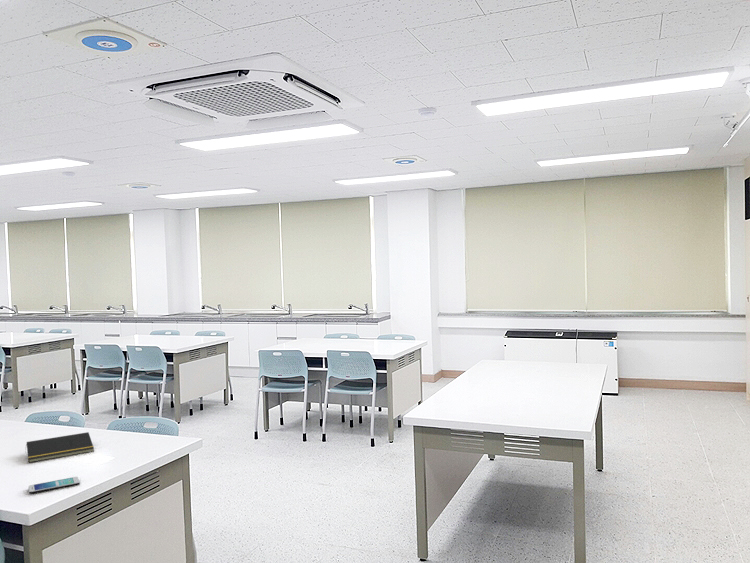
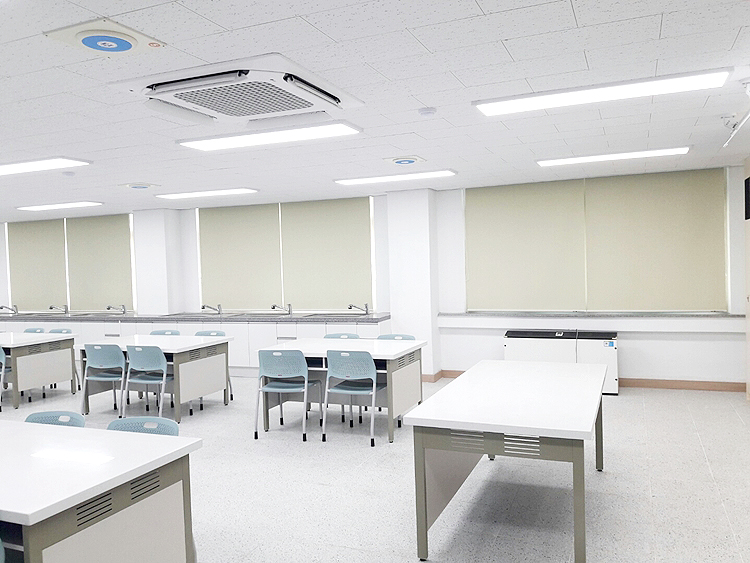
- notepad [24,431,95,464]
- smartphone [28,476,81,495]
